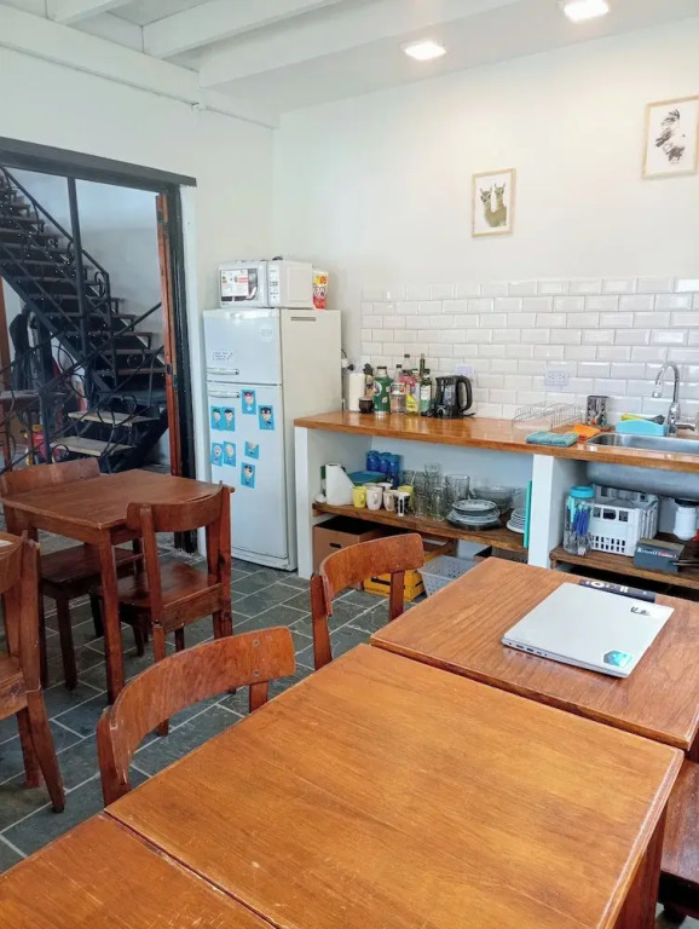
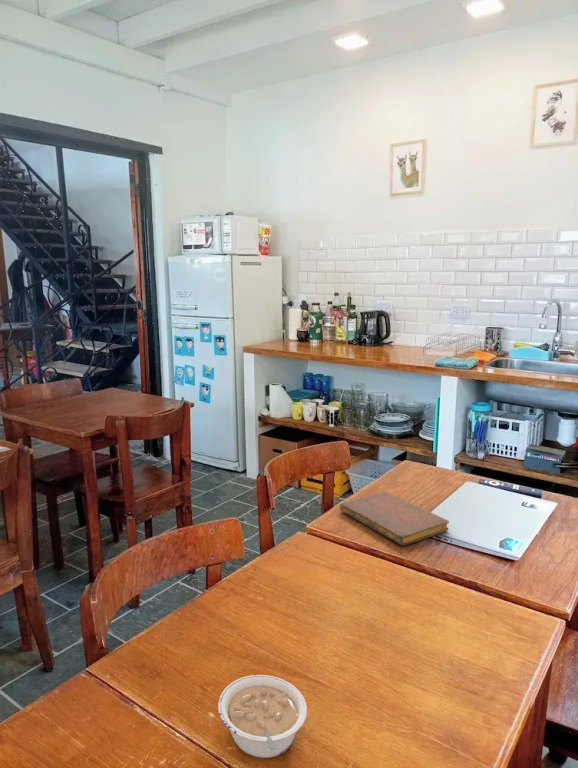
+ legume [217,674,308,759]
+ notebook [339,491,450,547]
